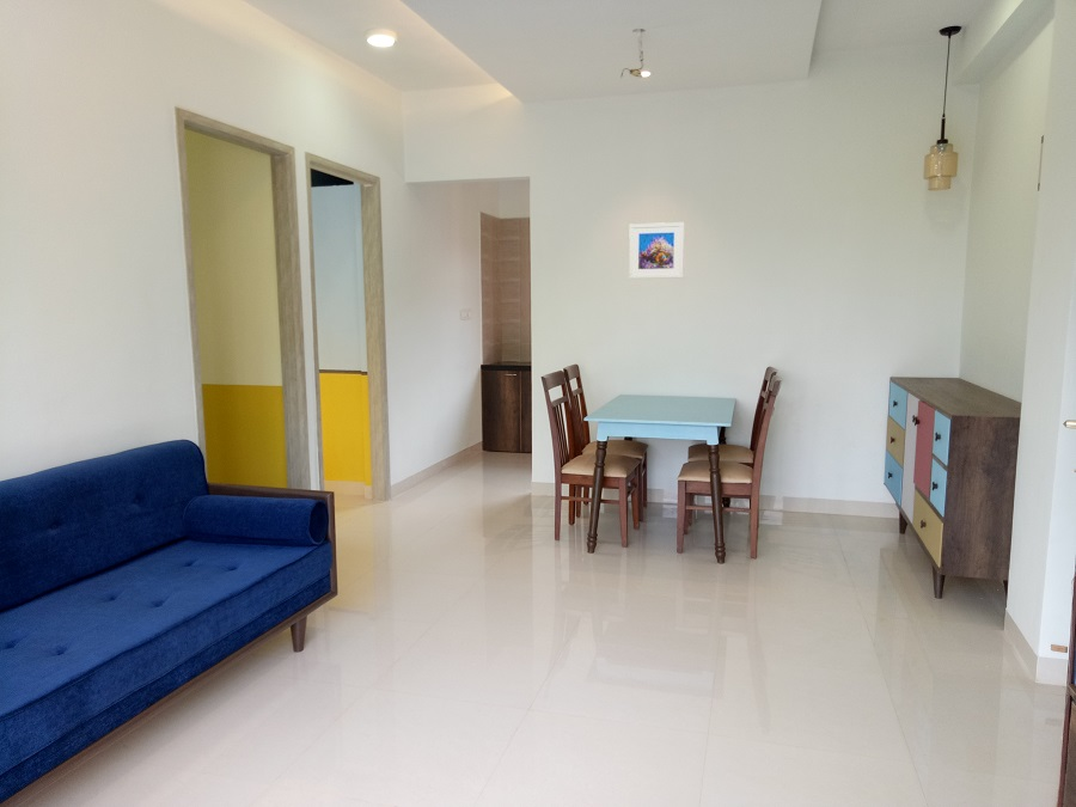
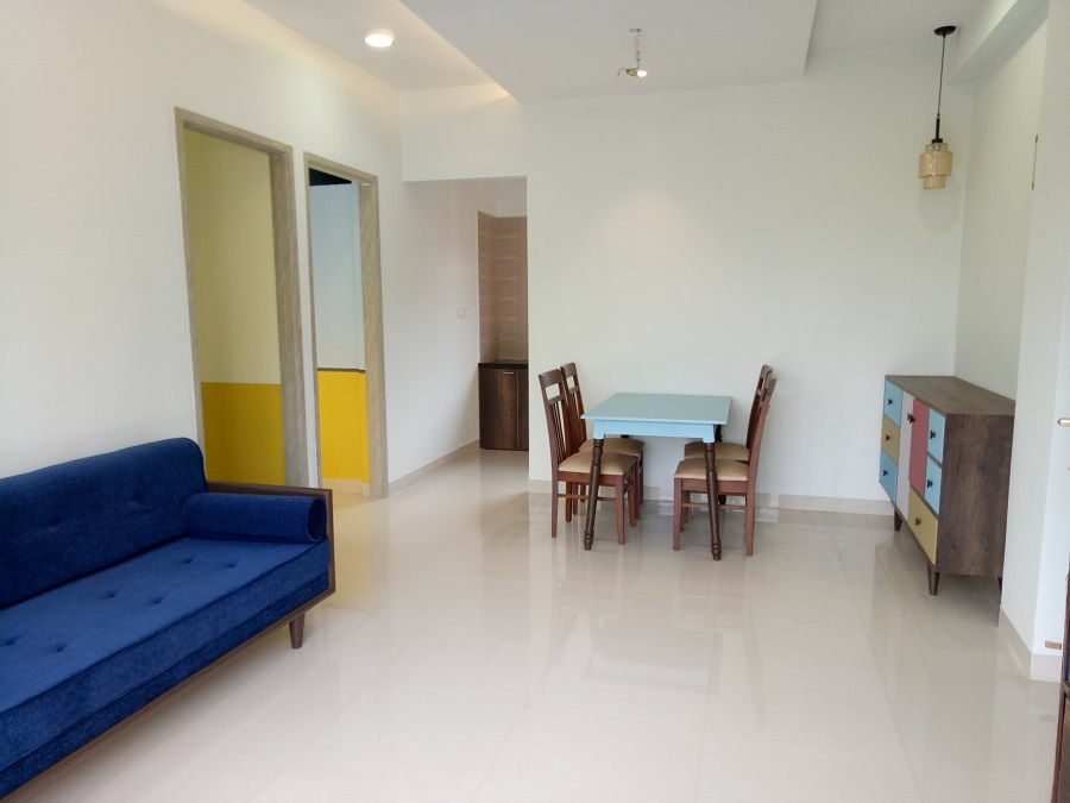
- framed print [628,221,685,280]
